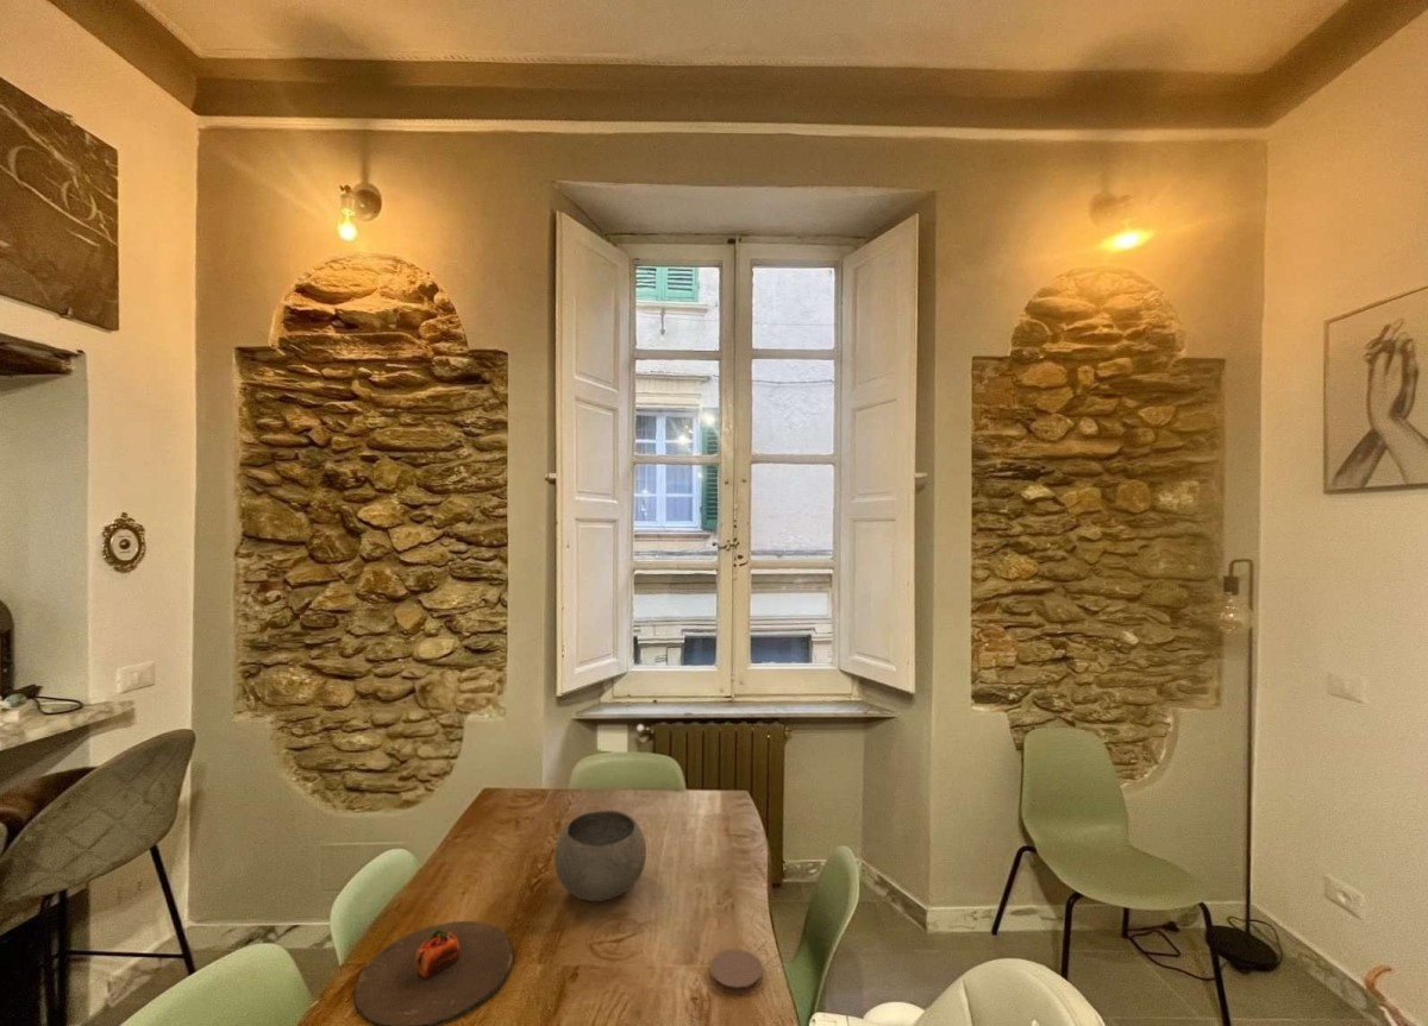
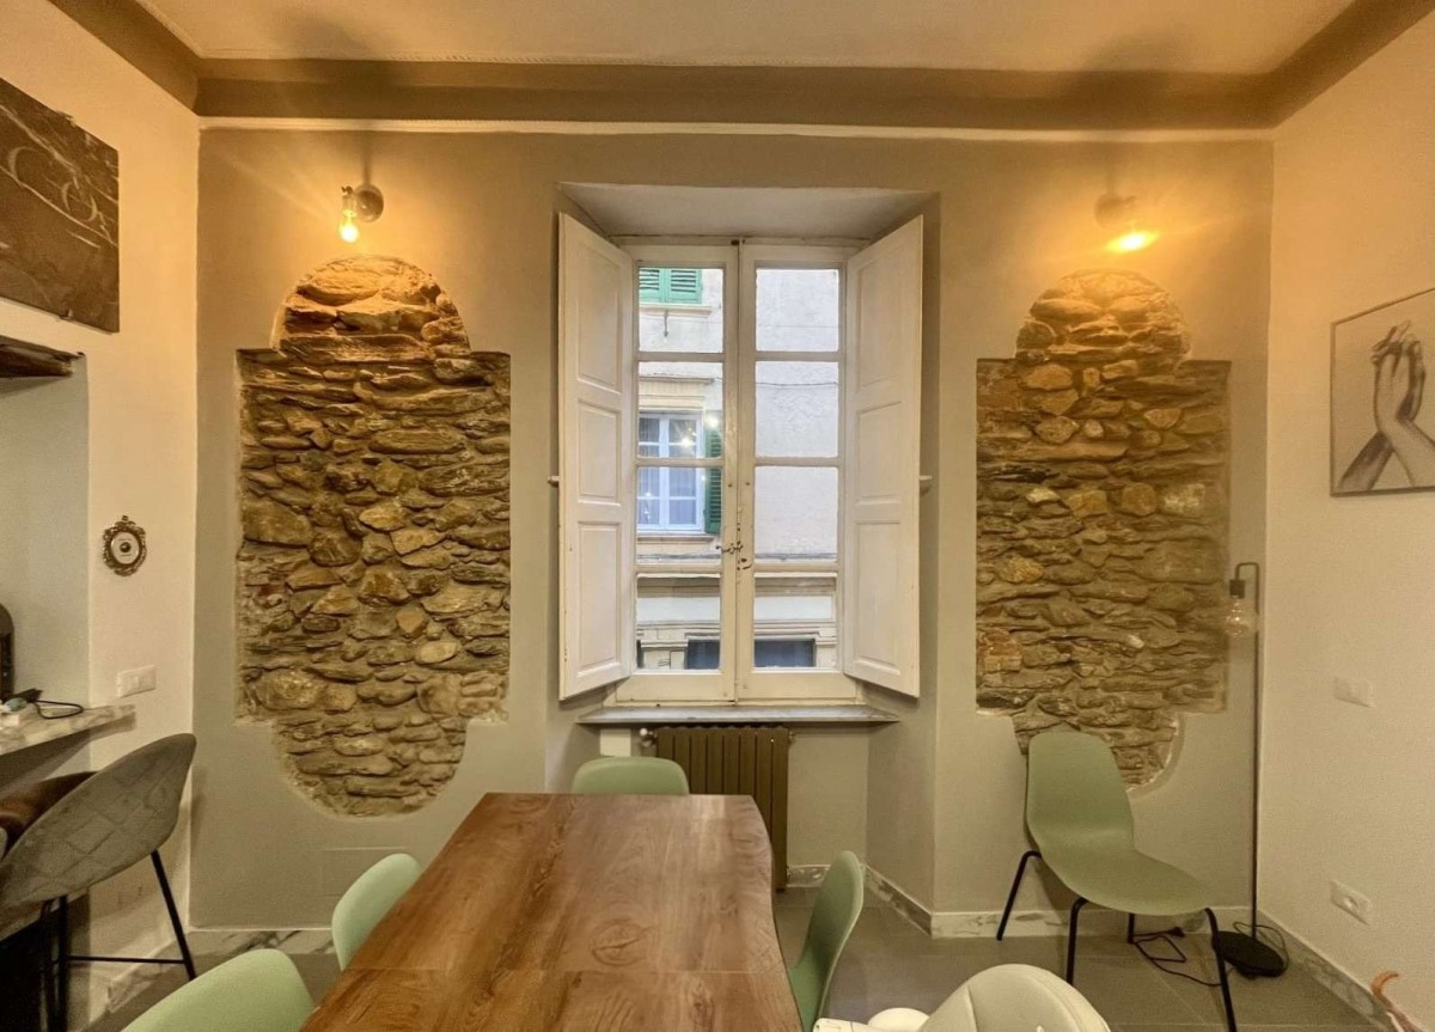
- coaster [709,948,763,995]
- bowl [553,808,647,902]
- plate [352,920,515,1026]
